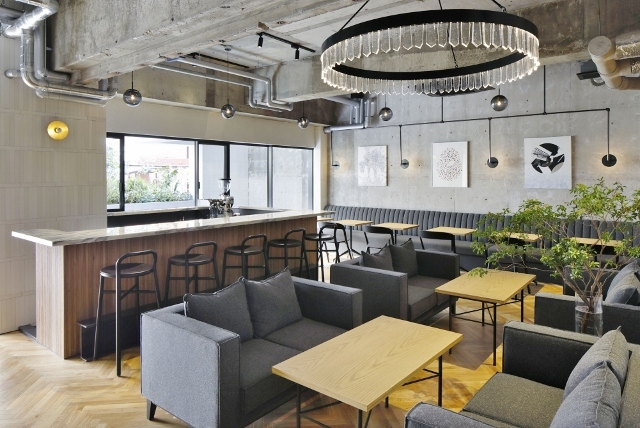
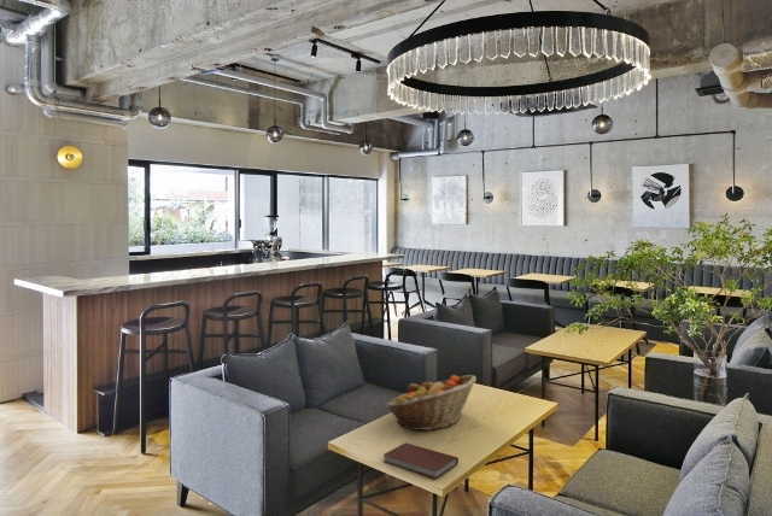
+ fruit basket [385,374,478,432]
+ book [382,441,460,480]
